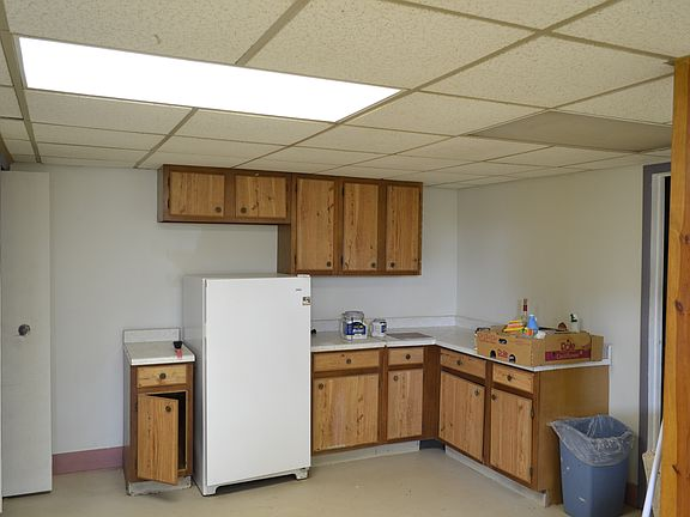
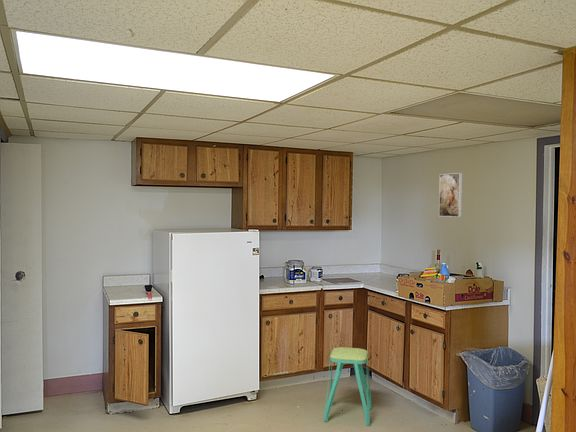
+ stool [323,346,373,427]
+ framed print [438,172,463,218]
